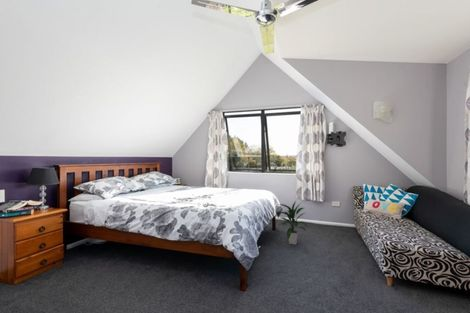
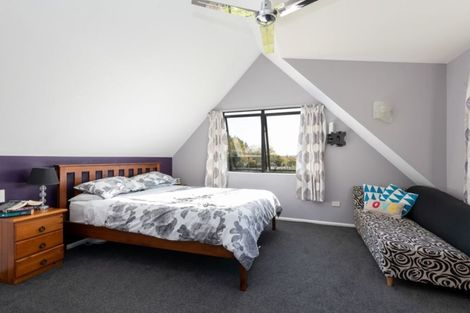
- indoor plant [276,200,308,246]
